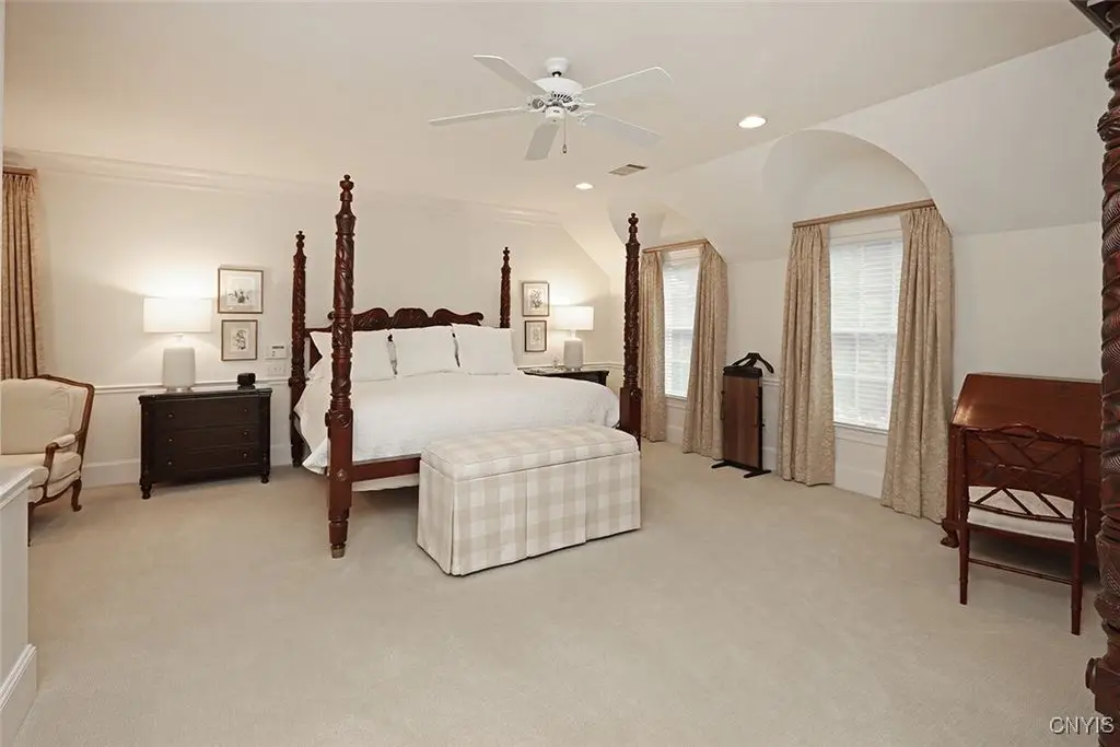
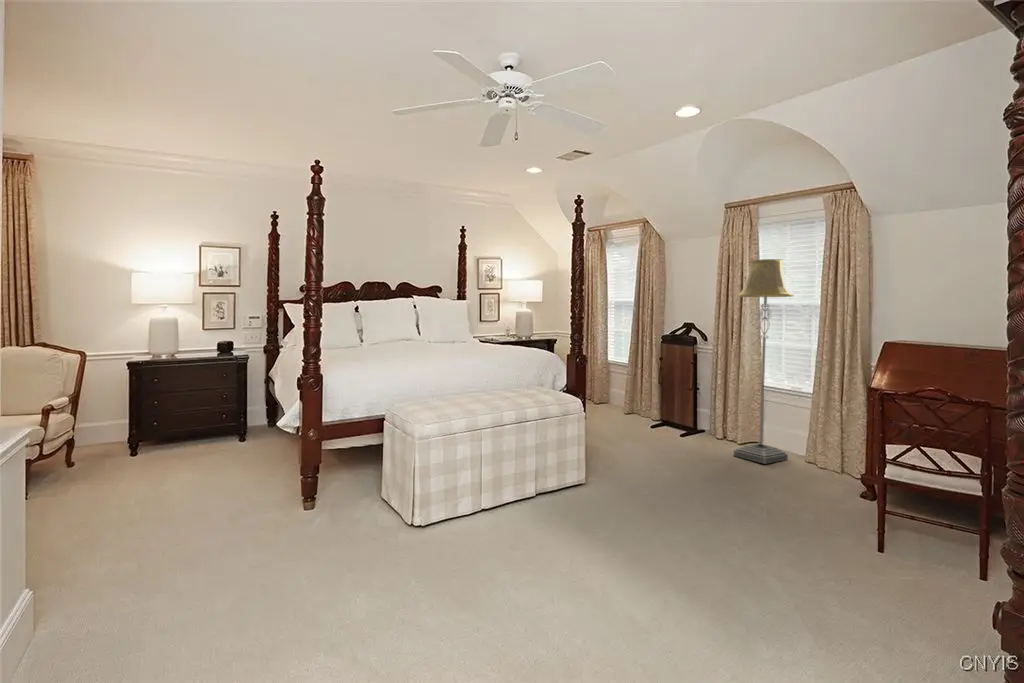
+ floor lamp [733,258,795,465]
